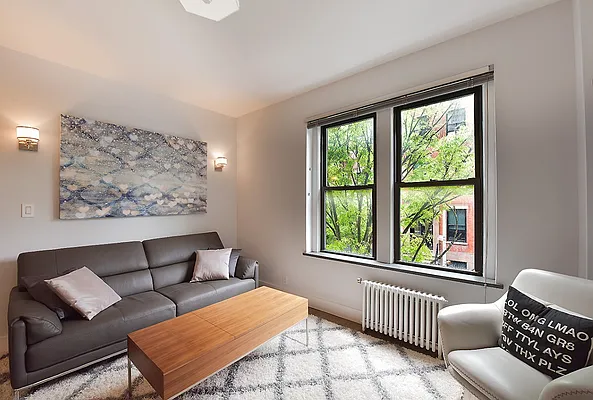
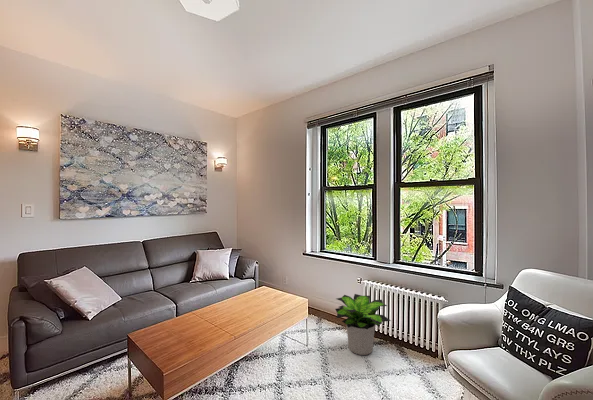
+ potted plant [334,293,392,356]
